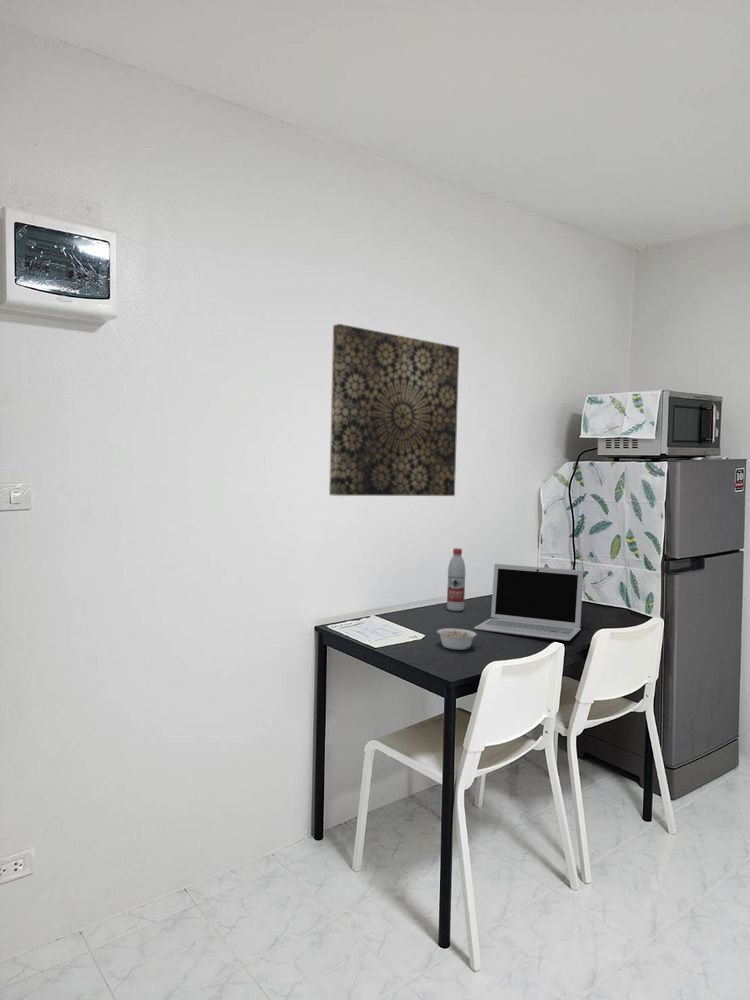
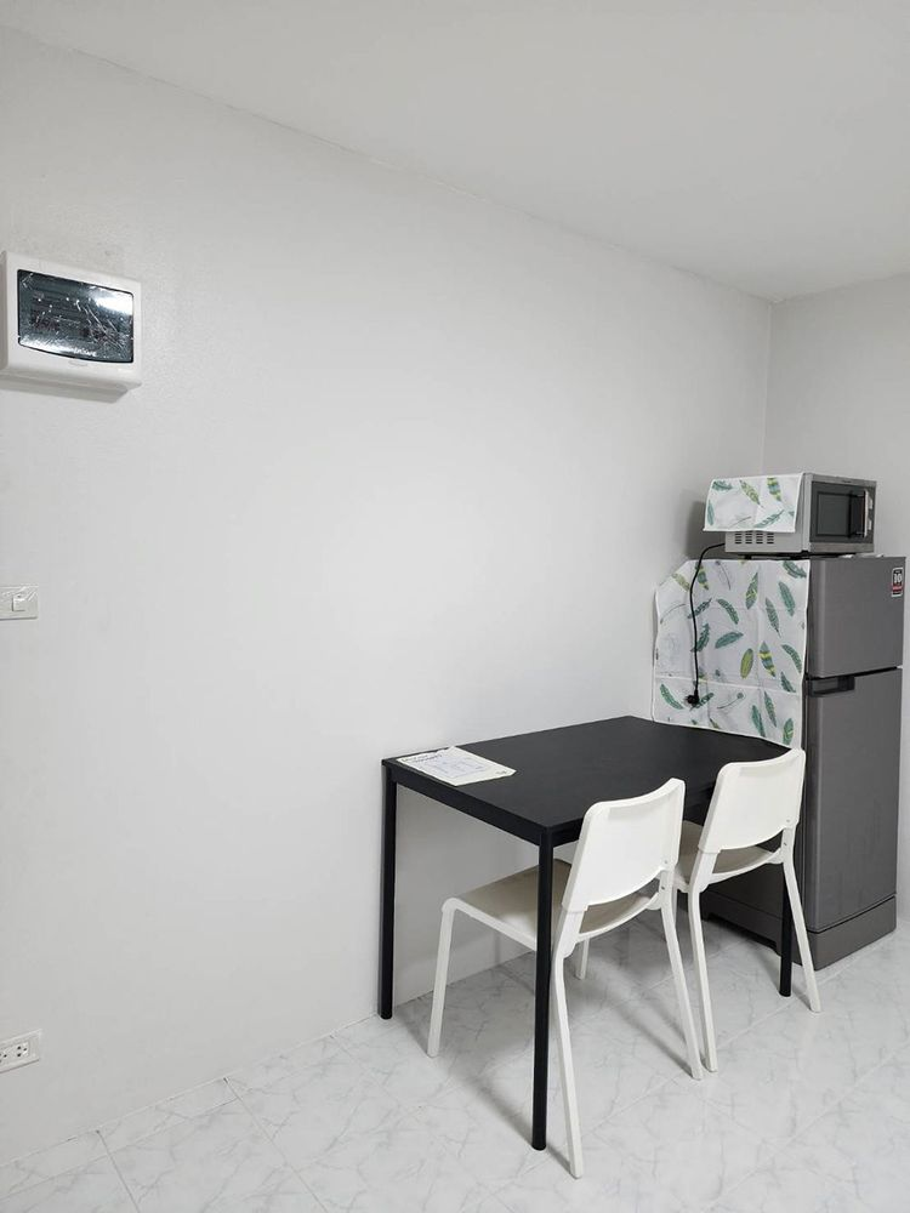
- legume [436,627,478,651]
- wall art [328,323,460,497]
- water bottle [446,547,467,612]
- laptop [473,563,585,642]
